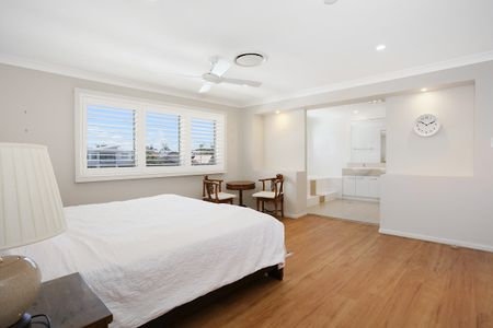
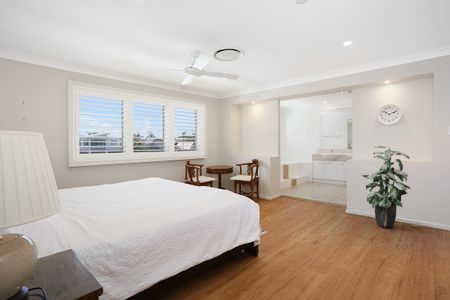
+ indoor plant [360,145,412,228]
